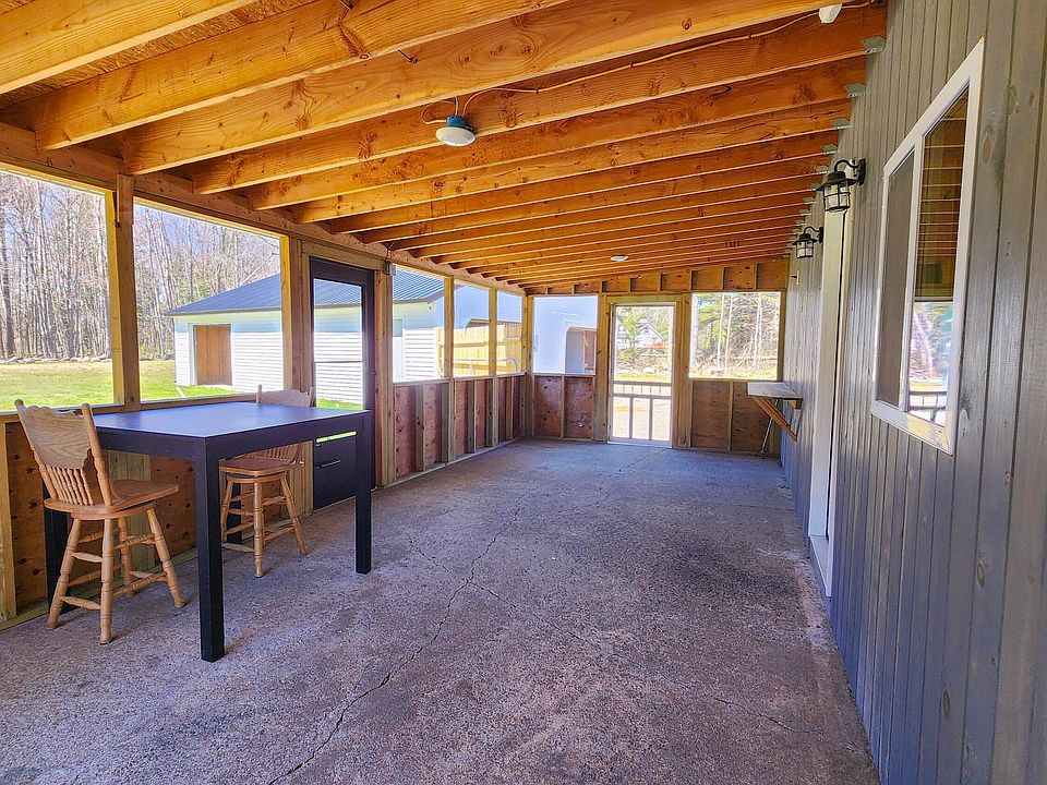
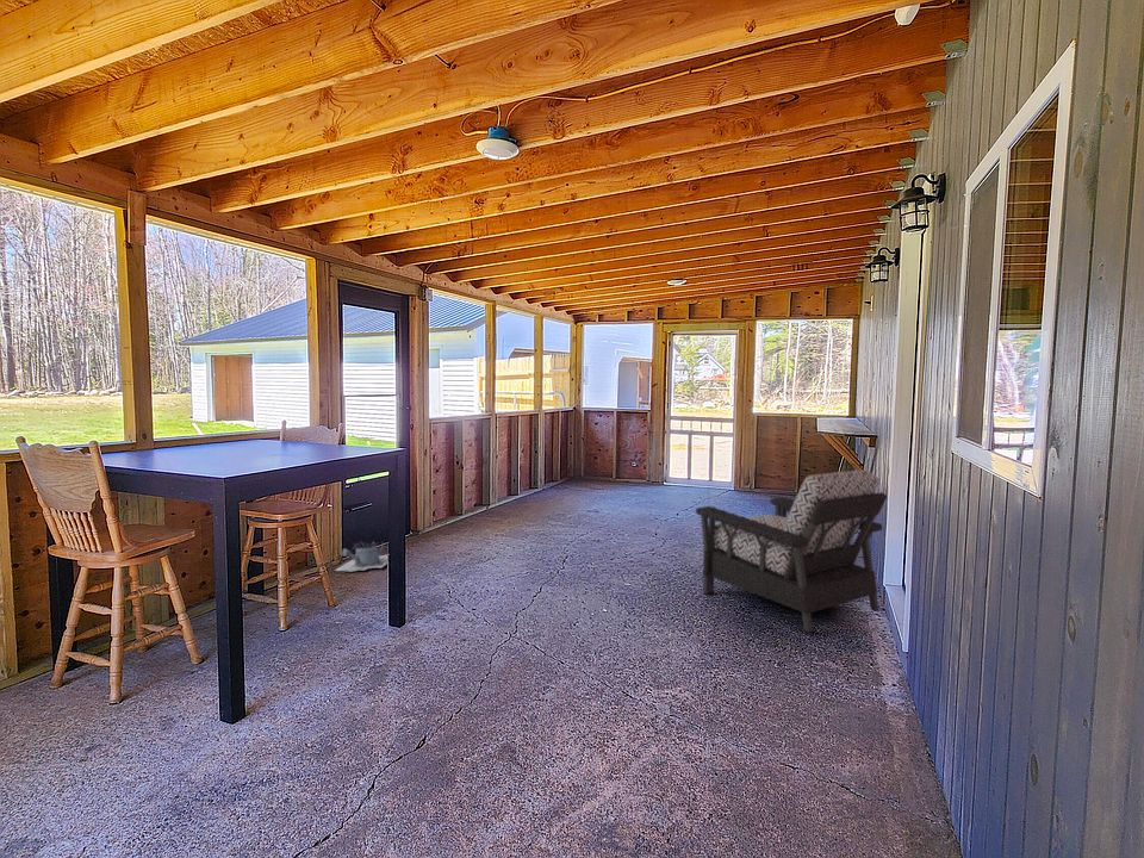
+ watering can [334,540,388,572]
+ armchair [695,470,888,634]
